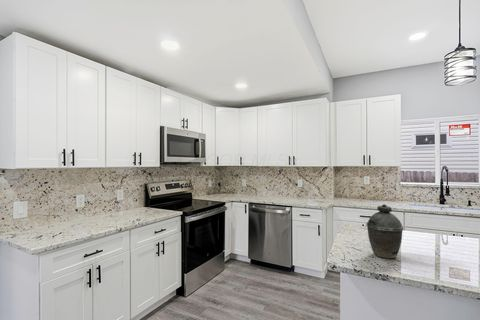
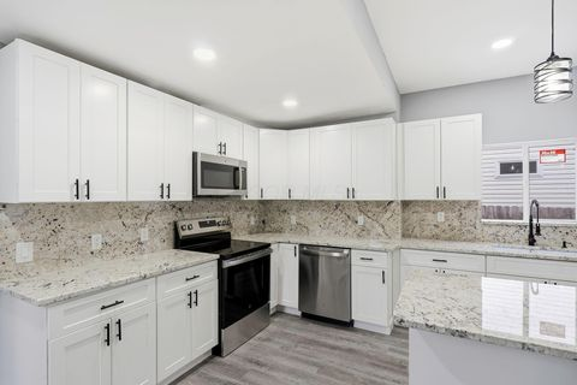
- kettle [366,203,404,260]
